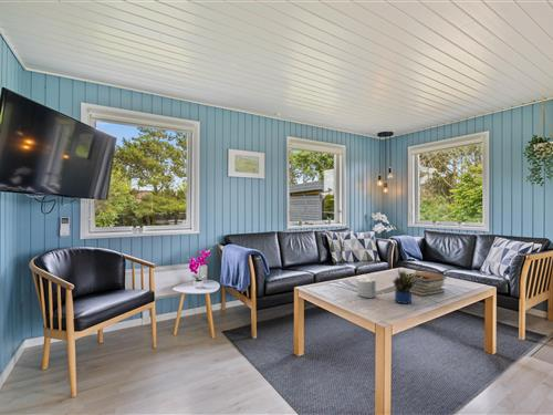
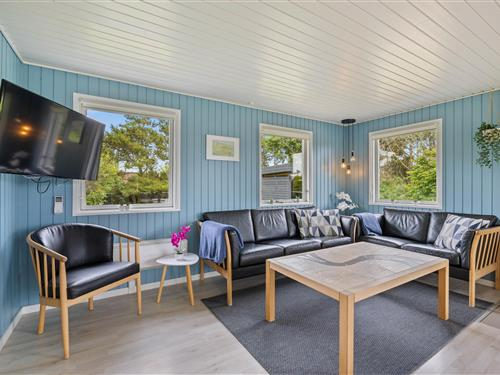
- potted plant [392,263,422,304]
- candle [355,273,378,299]
- book stack [407,270,448,297]
